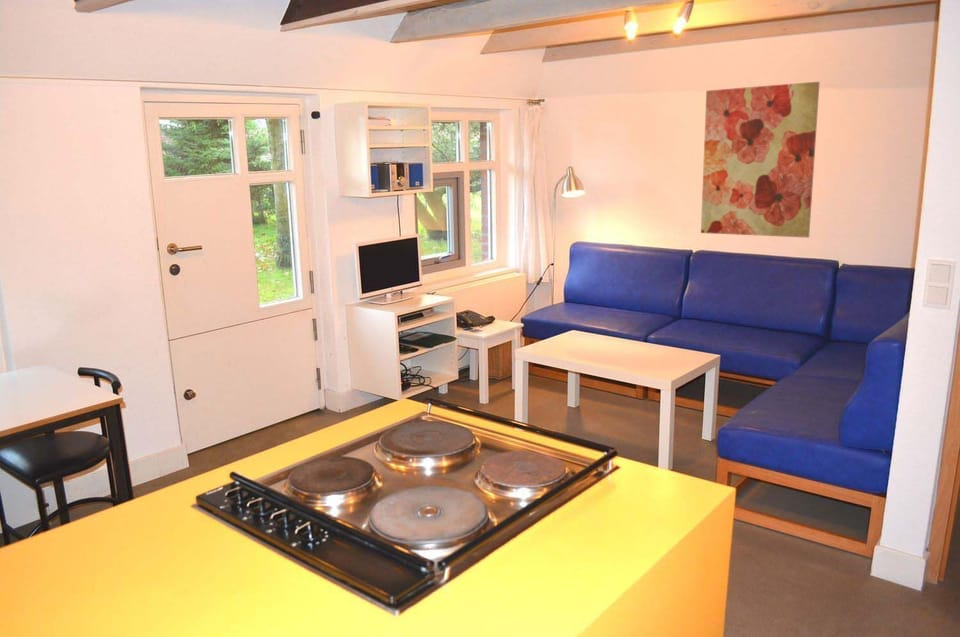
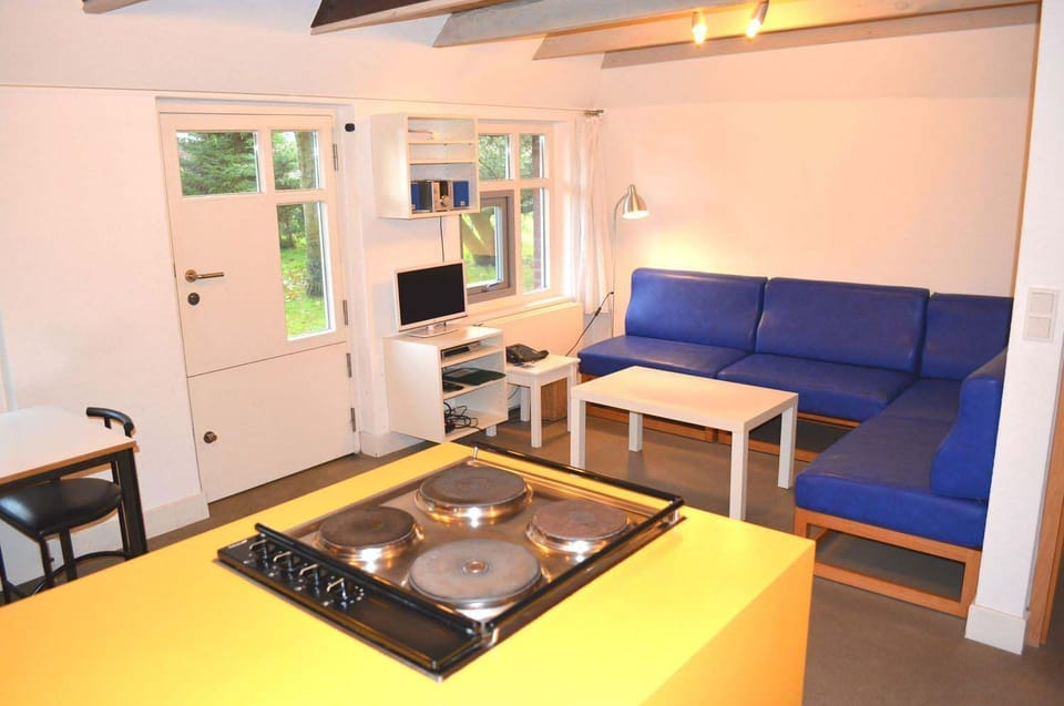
- wall art [700,81,821,239]
